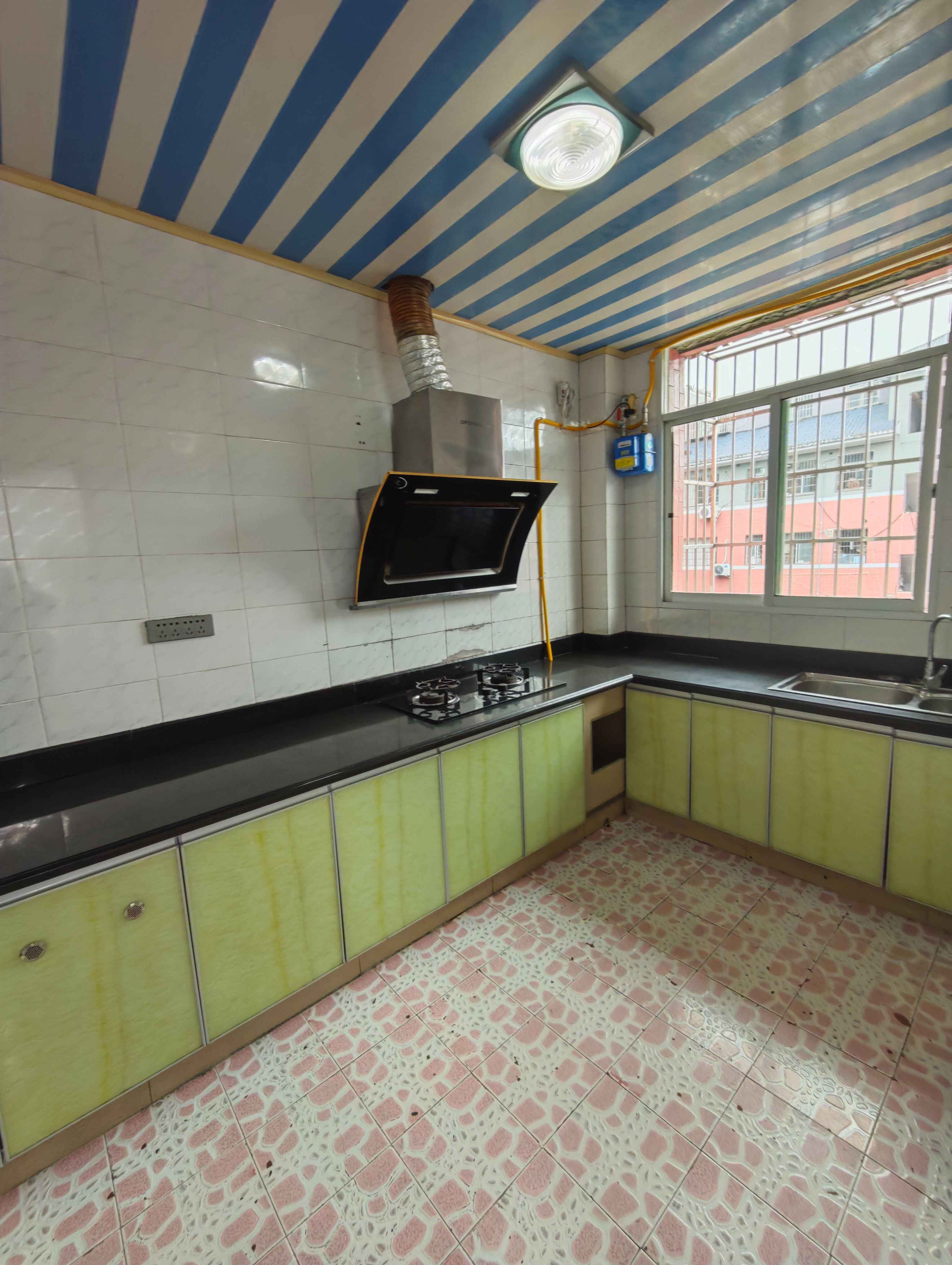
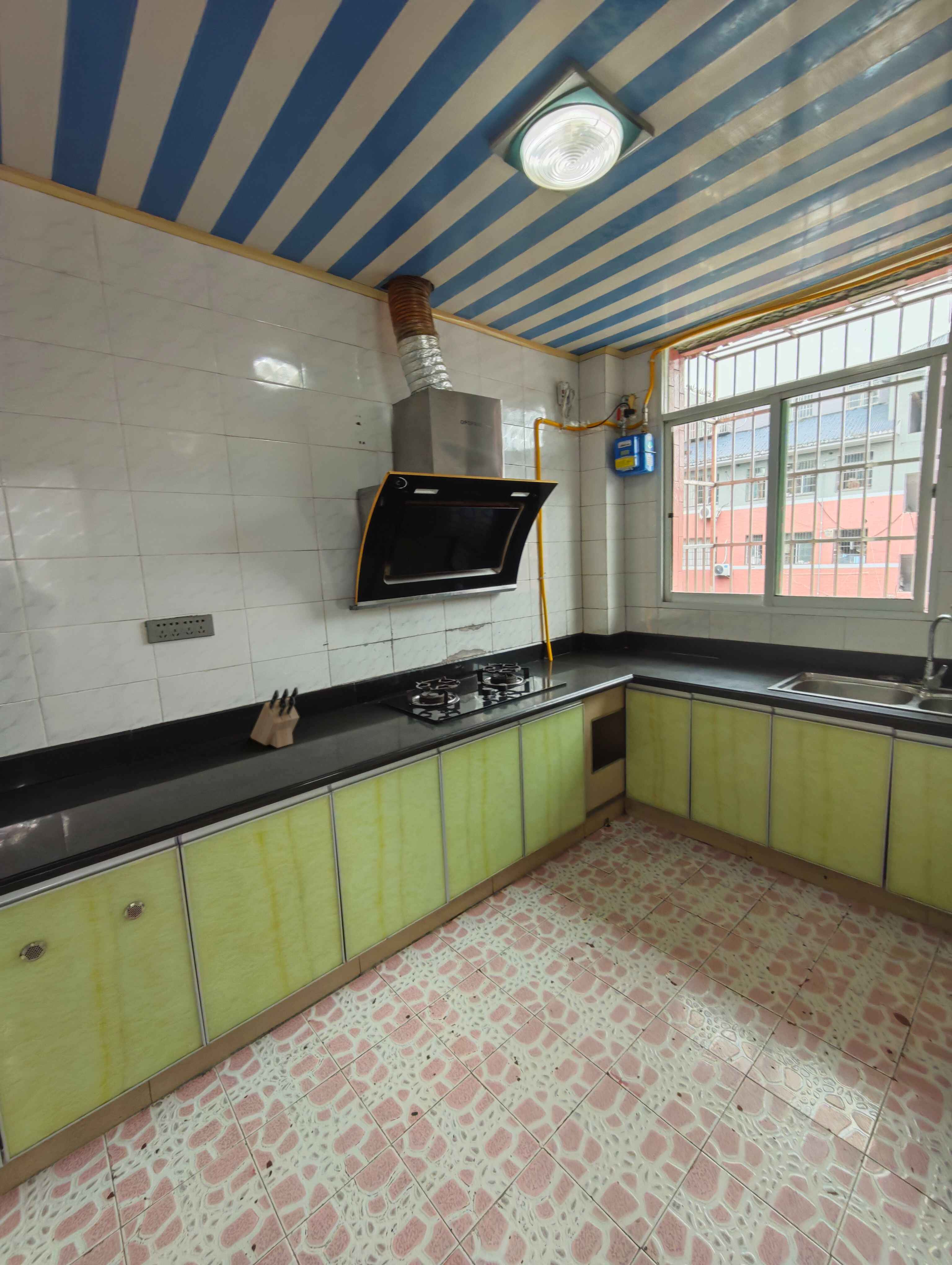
+ knife block [250,687,300,748]
